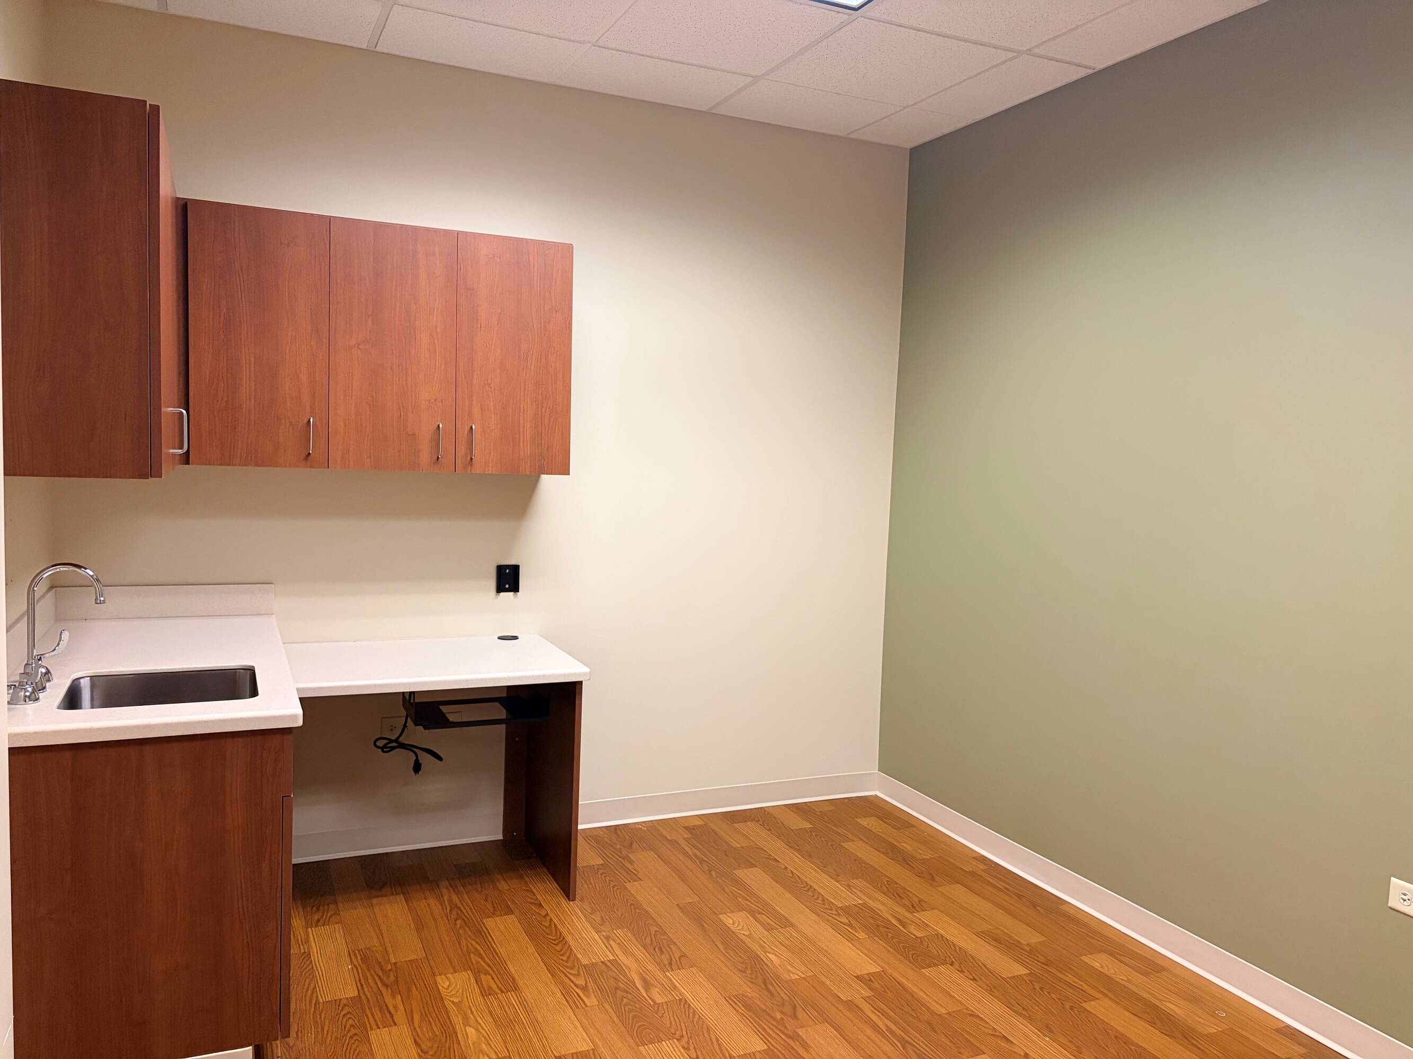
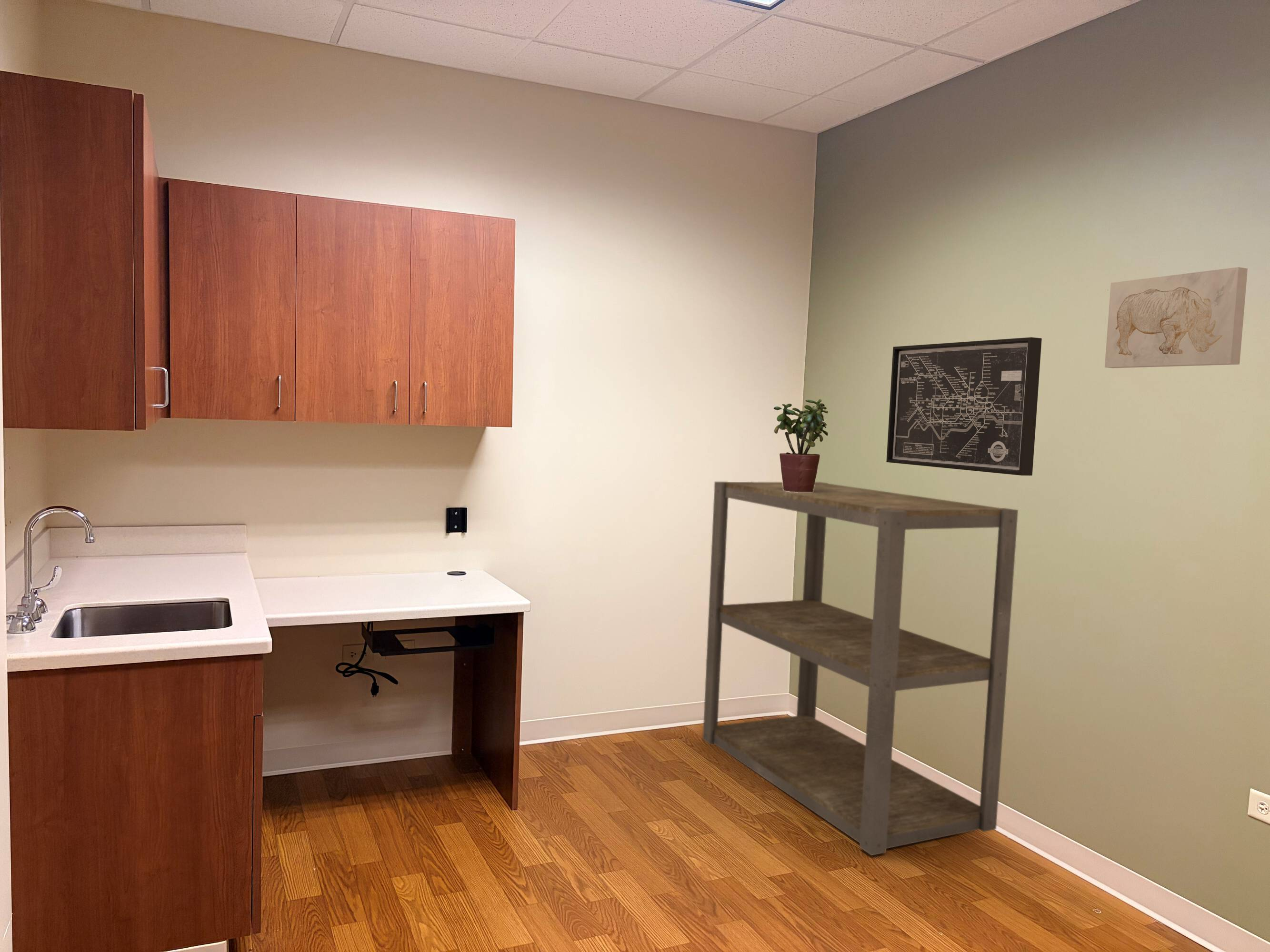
+ wall art [1104,267,1248,368]
+ shelving unit [702,481,1019,856]
+ wall art [886,337,1042,476]
+ potted plant [773,399,829,492]
